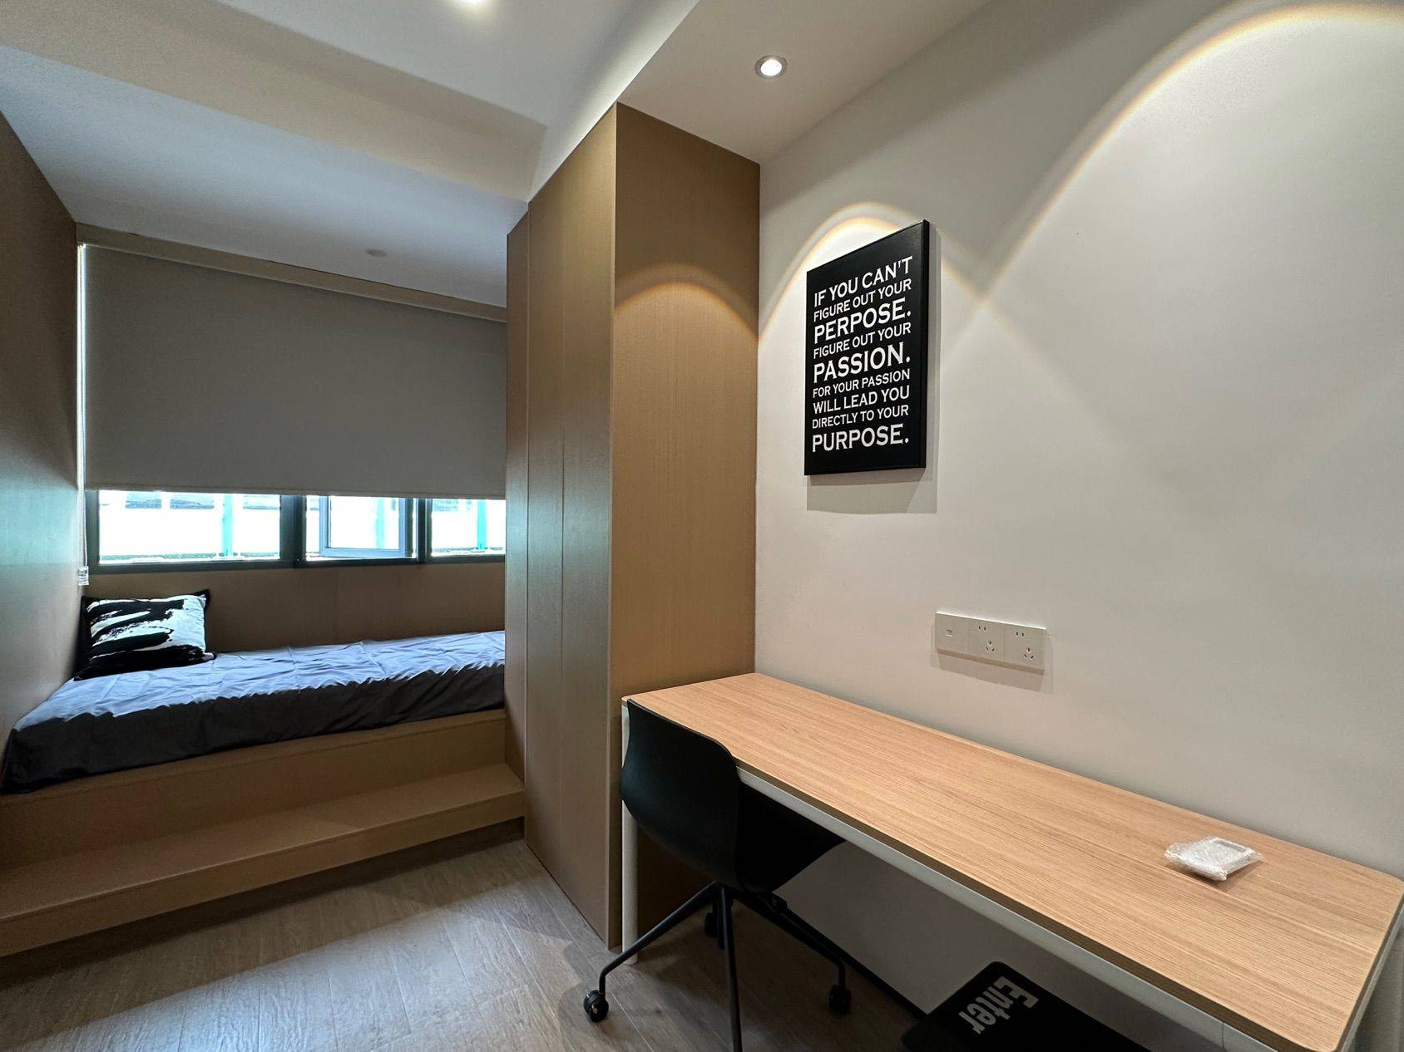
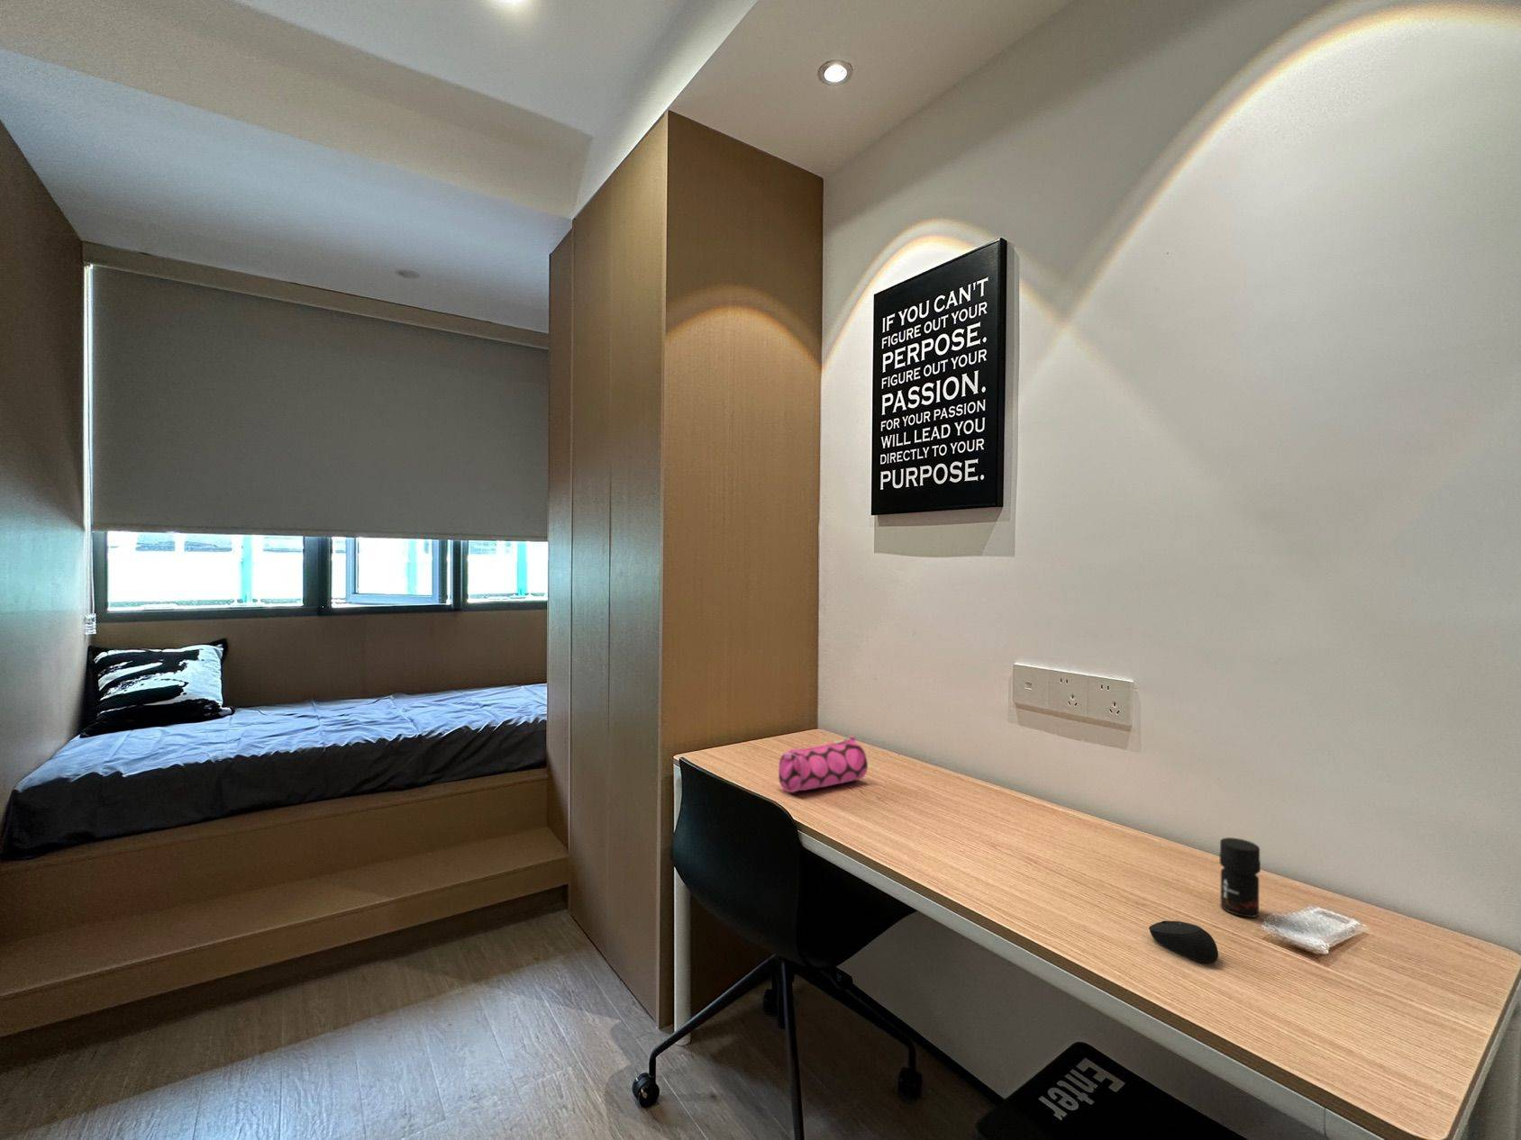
+ computer mouse [1149,921,1219,964]
+ jar [1219,837,1261,918]
+ pencil case [777,735,868,793]
